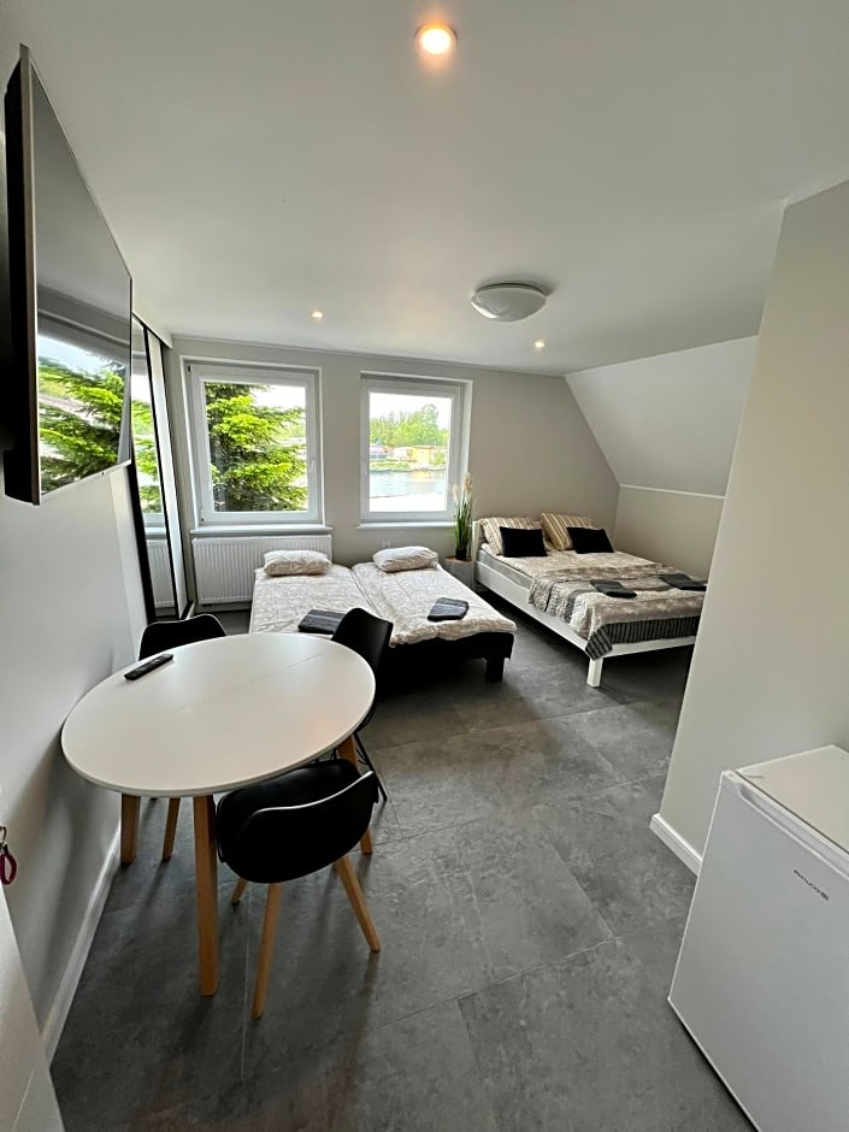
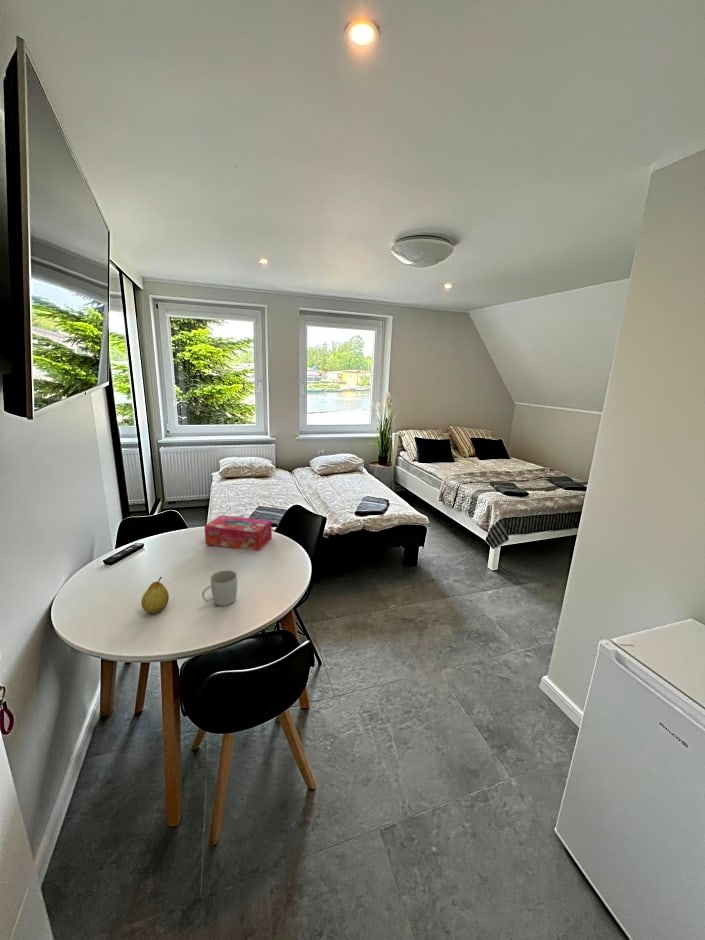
+ tissue box [203,514,273,552]
+ fruit [140,576,170,614]
+ mug [201,569,238,607]
